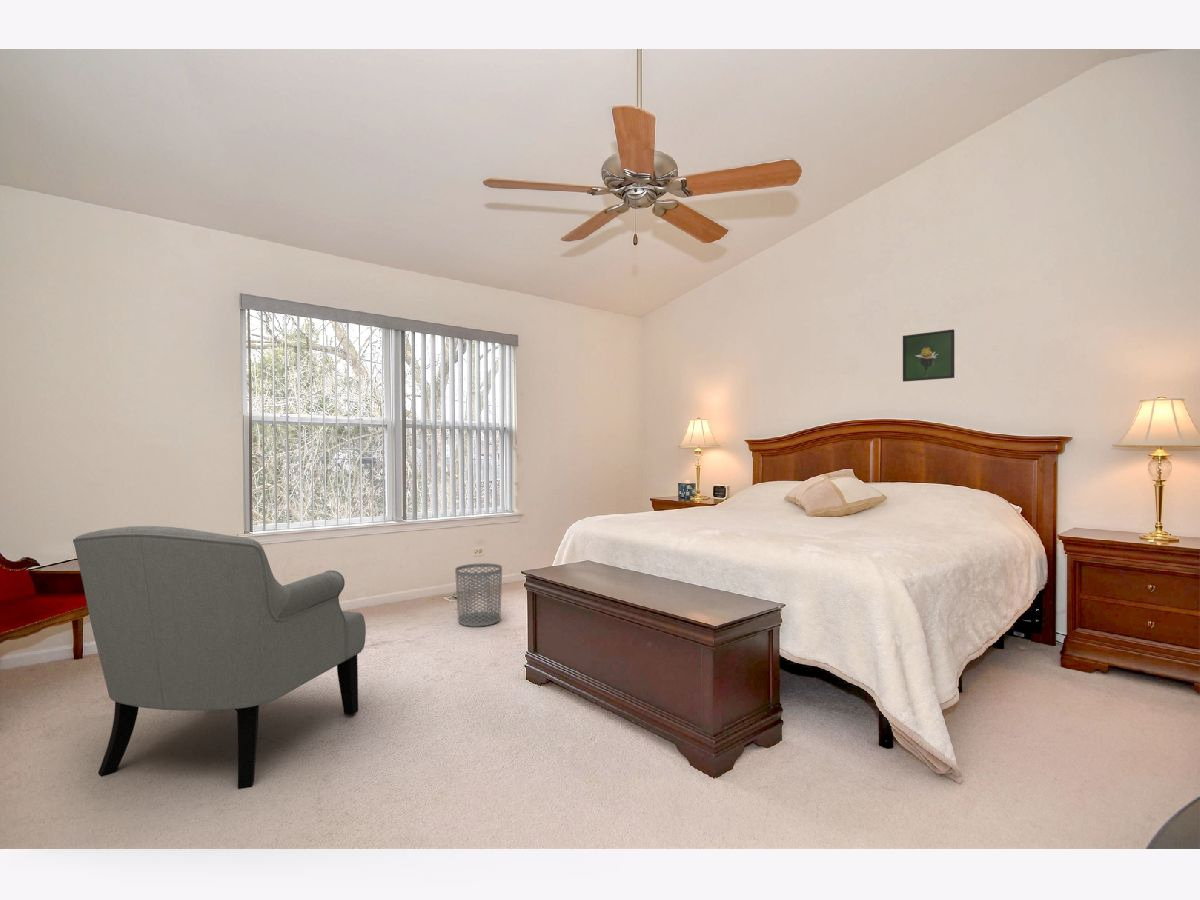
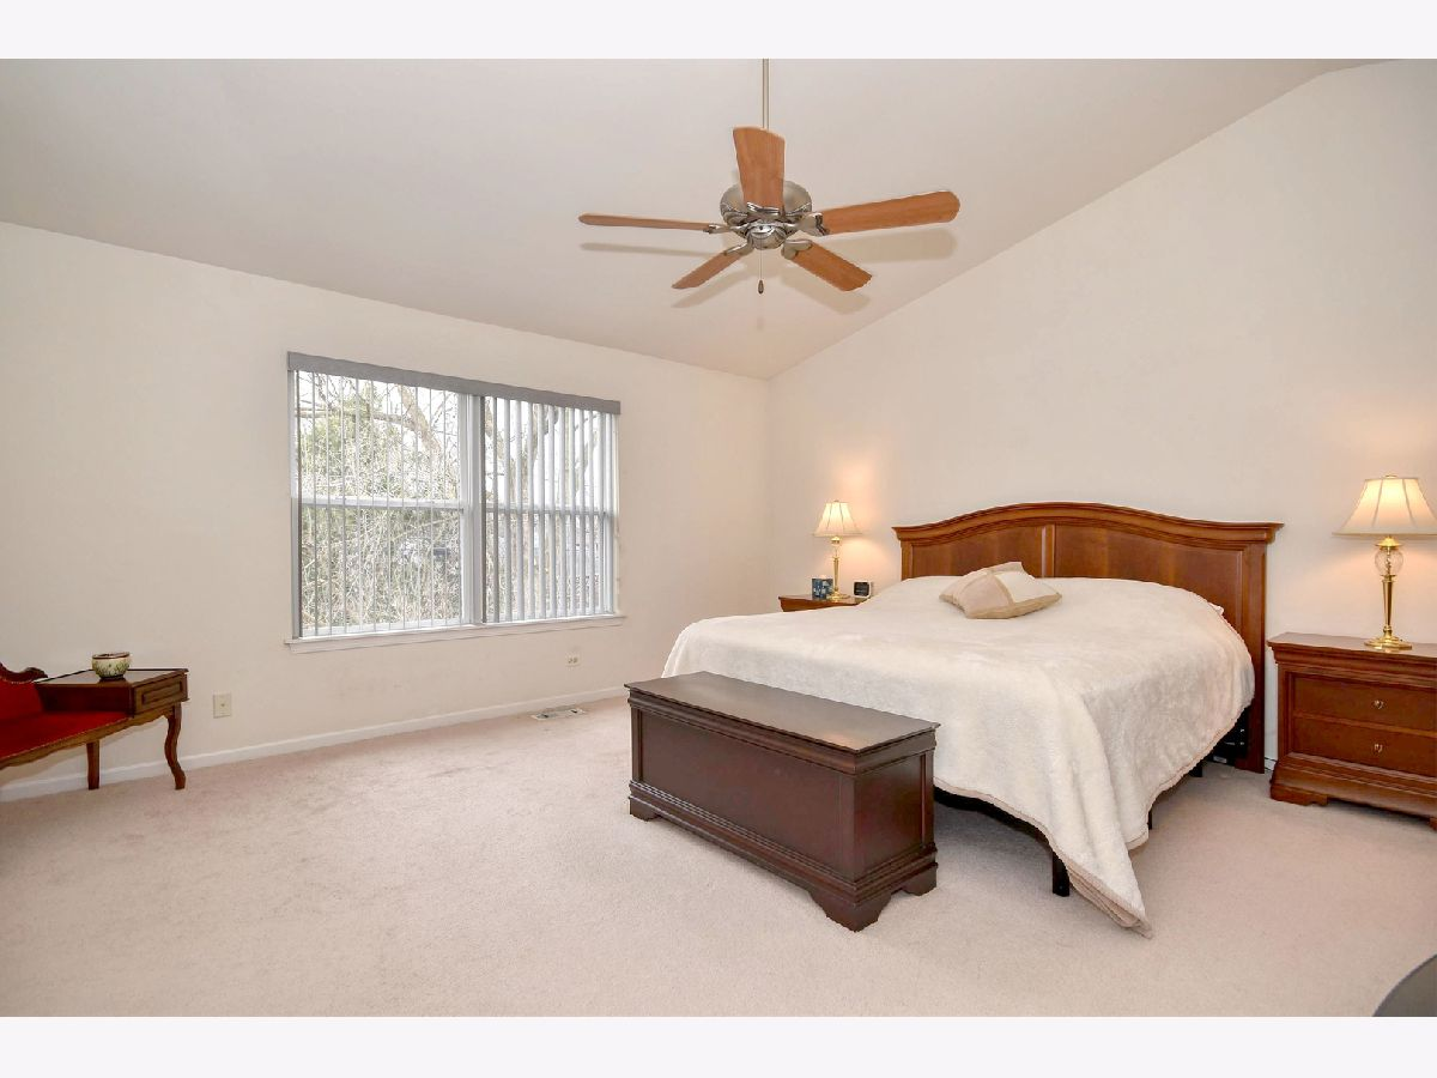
- waste bin [454,562,503,628]
- chair [72,525,367,790]
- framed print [902,328,955,383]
